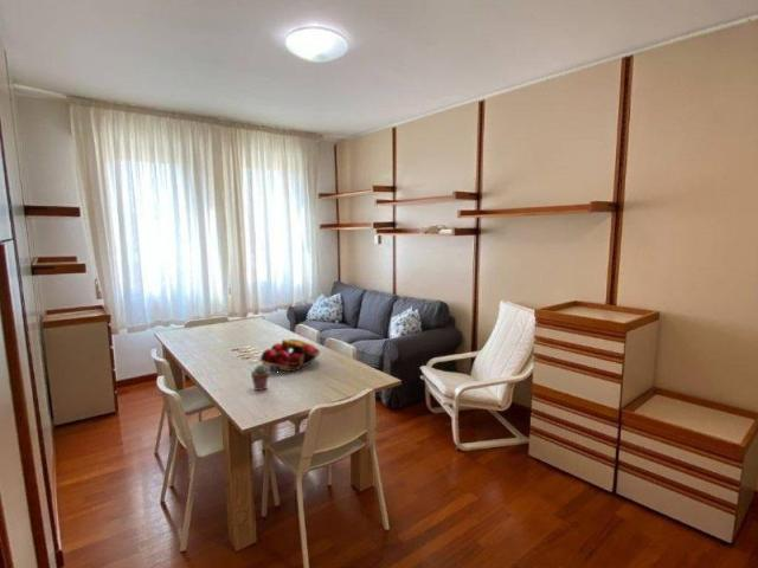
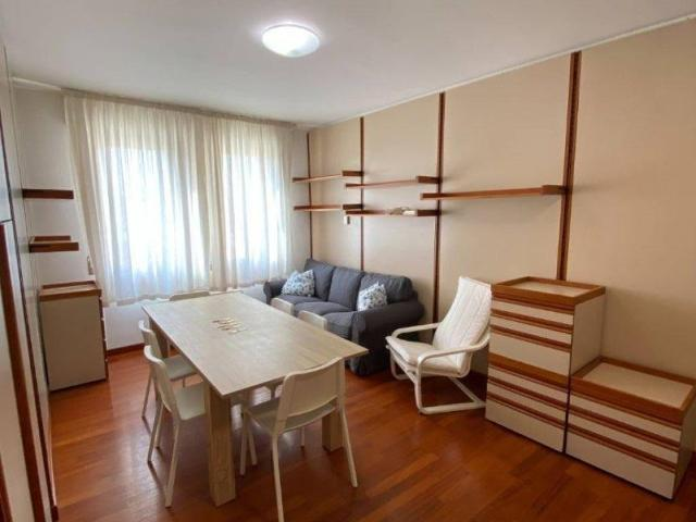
- fruit basket [259,338,321,373]
- potted succulent [250,363,271,392]
